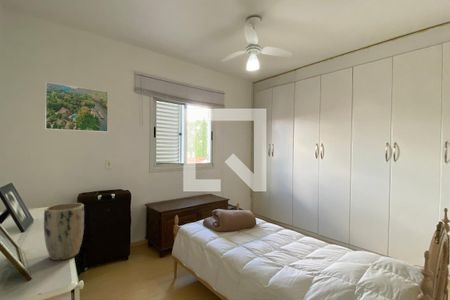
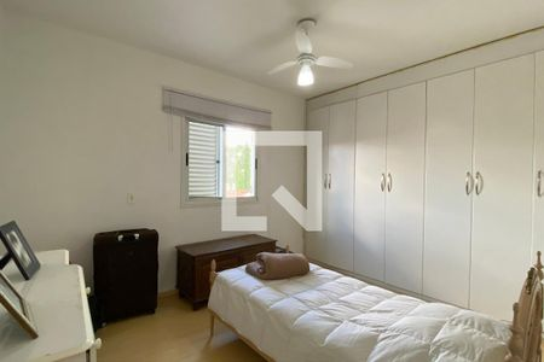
- plant pot [43,202,85,261]
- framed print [45,81,109,133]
